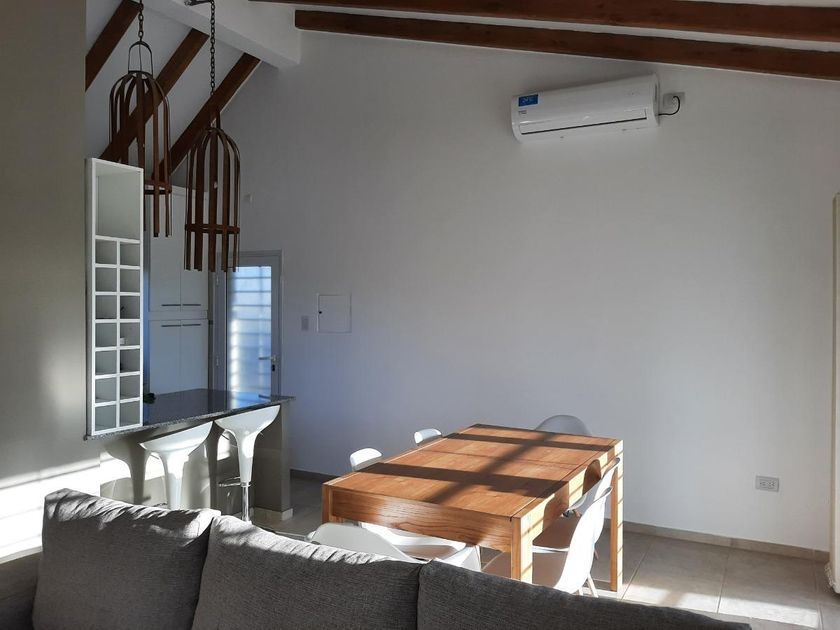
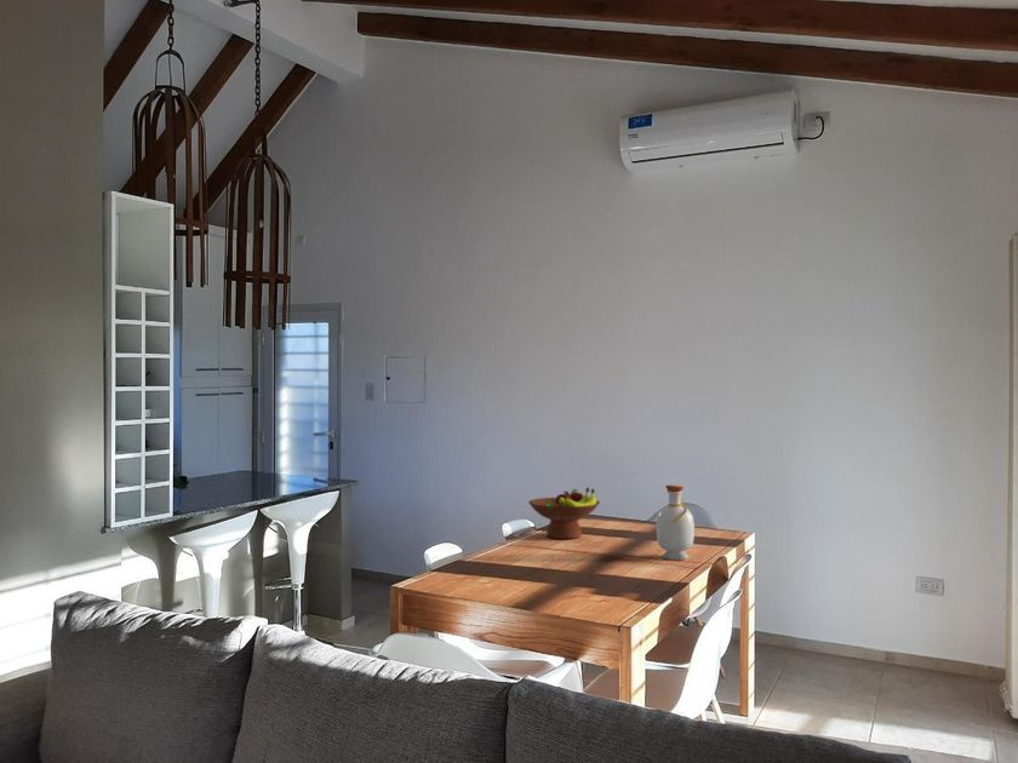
+ bottle [656,484,696,561]
+ fruit bowl [527,487,601,540]
